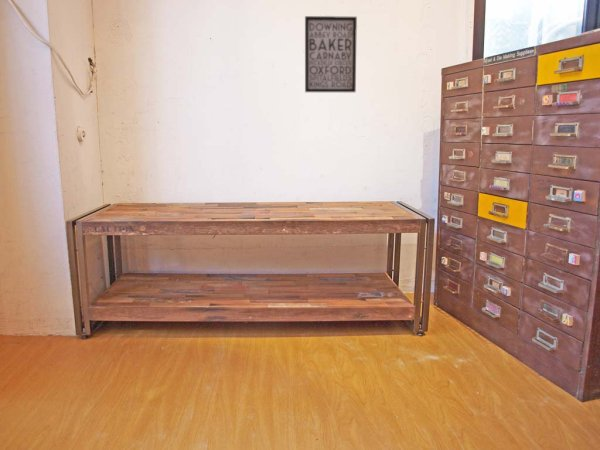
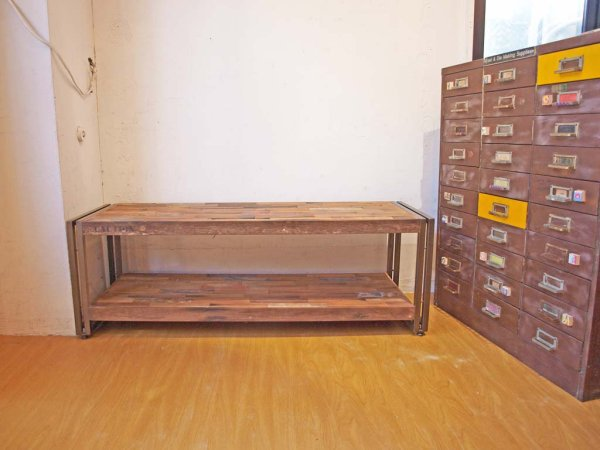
- wall art [304,15,358,93]
